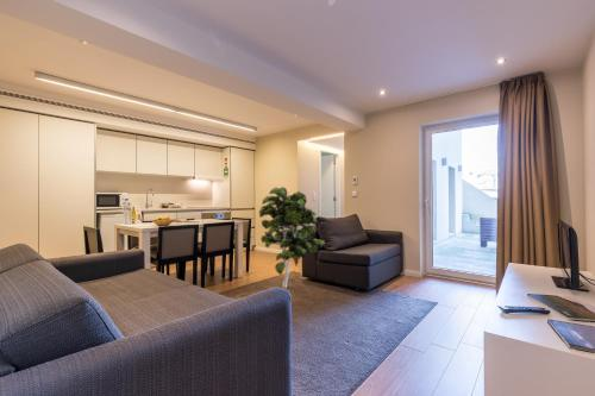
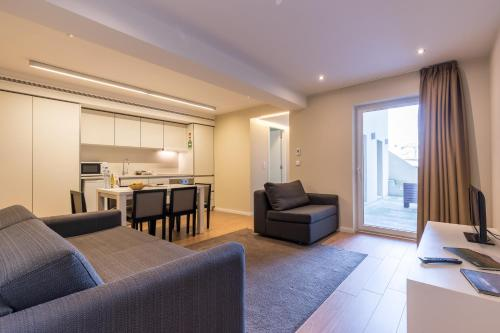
- indoor plant [258,186,326,289]
